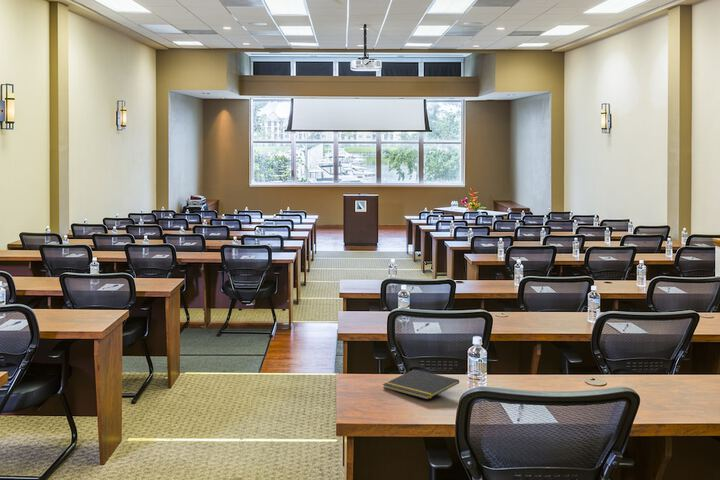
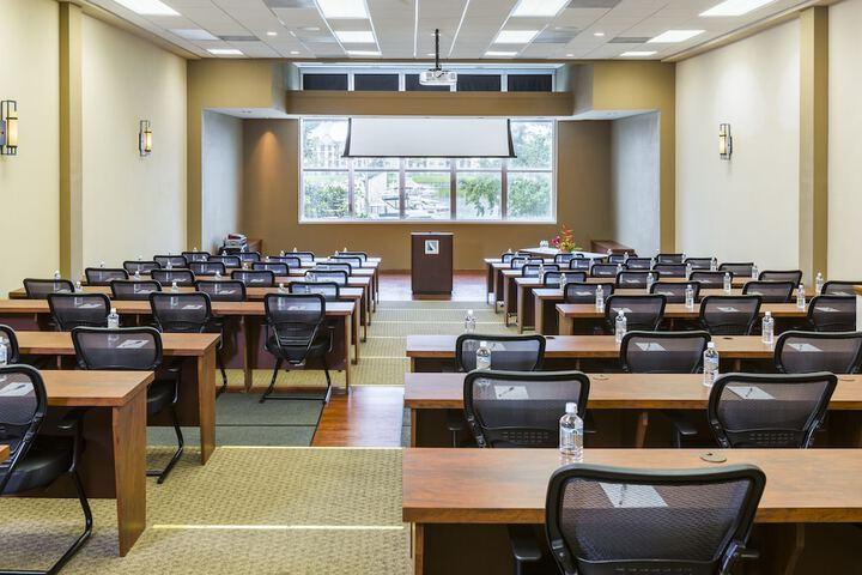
- notepad [382,369,460,401]
